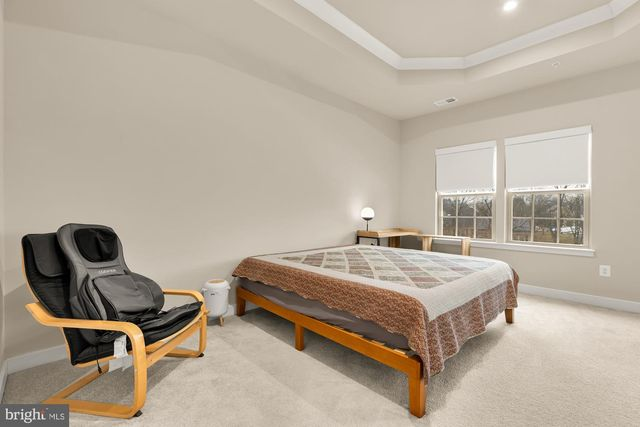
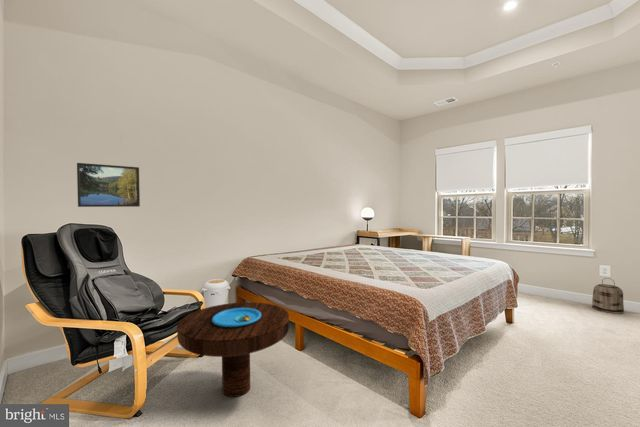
+ side table [176,301,290,398]
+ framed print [76,162,141,208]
+ basket [591,277,625,315]
